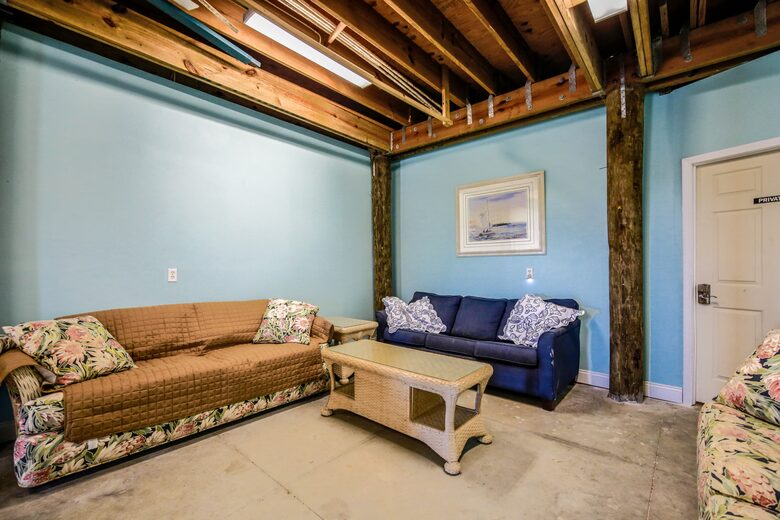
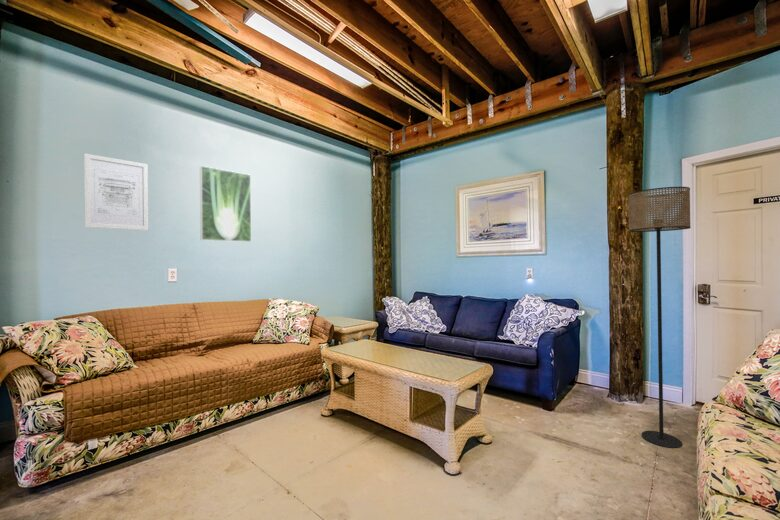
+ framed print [199,165,252,243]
+ floor lamp [627,186,692,449]
+ wall art [83,152,149,231]
